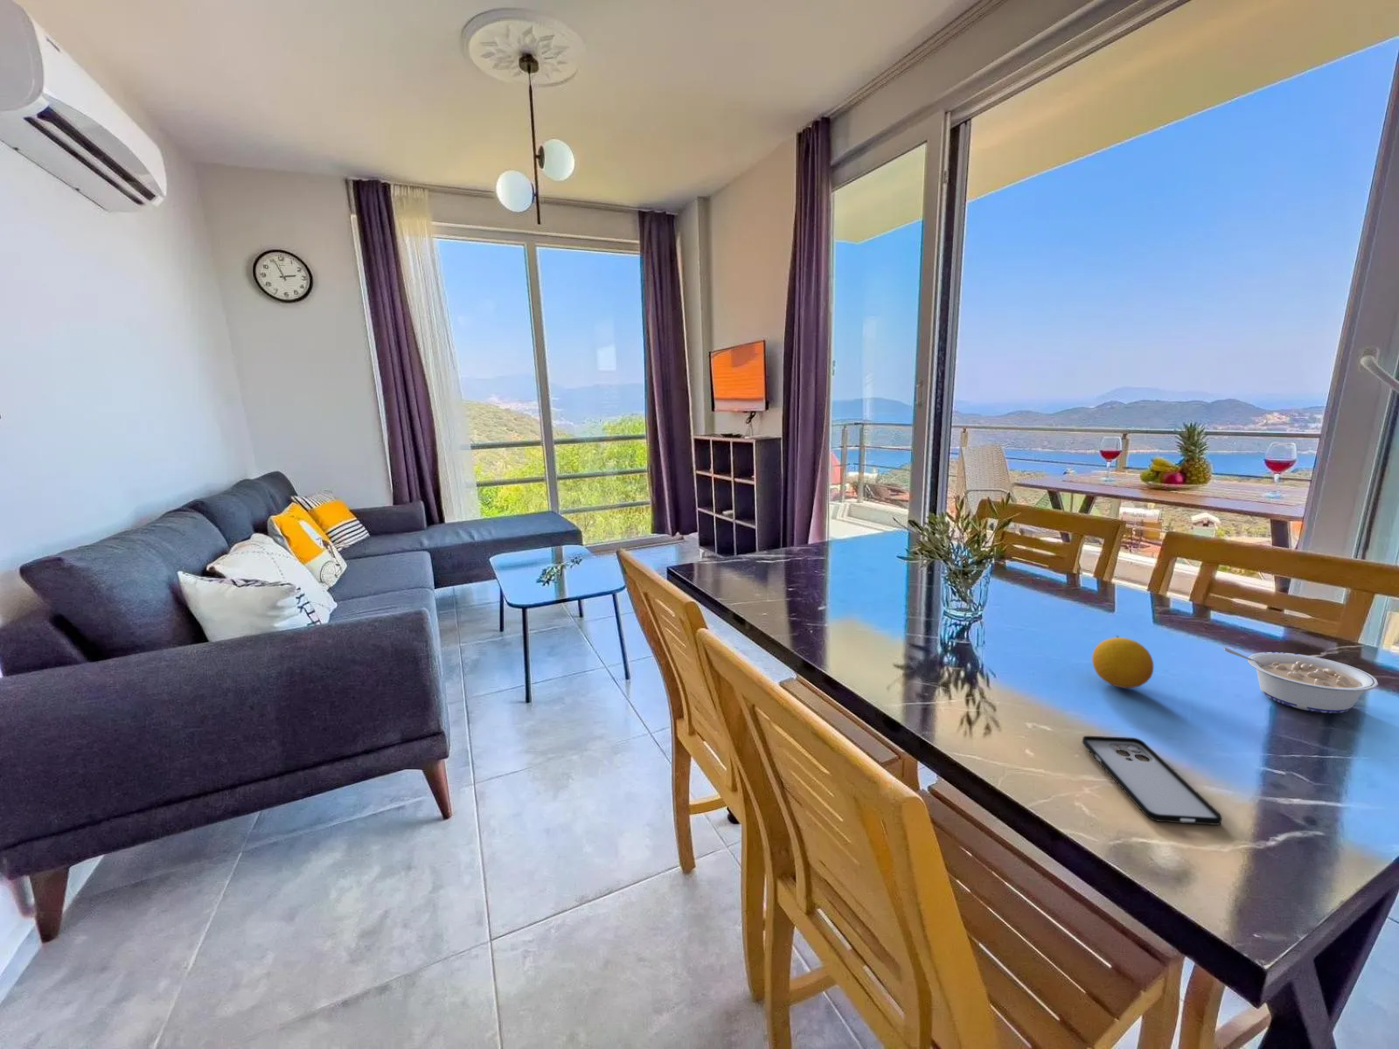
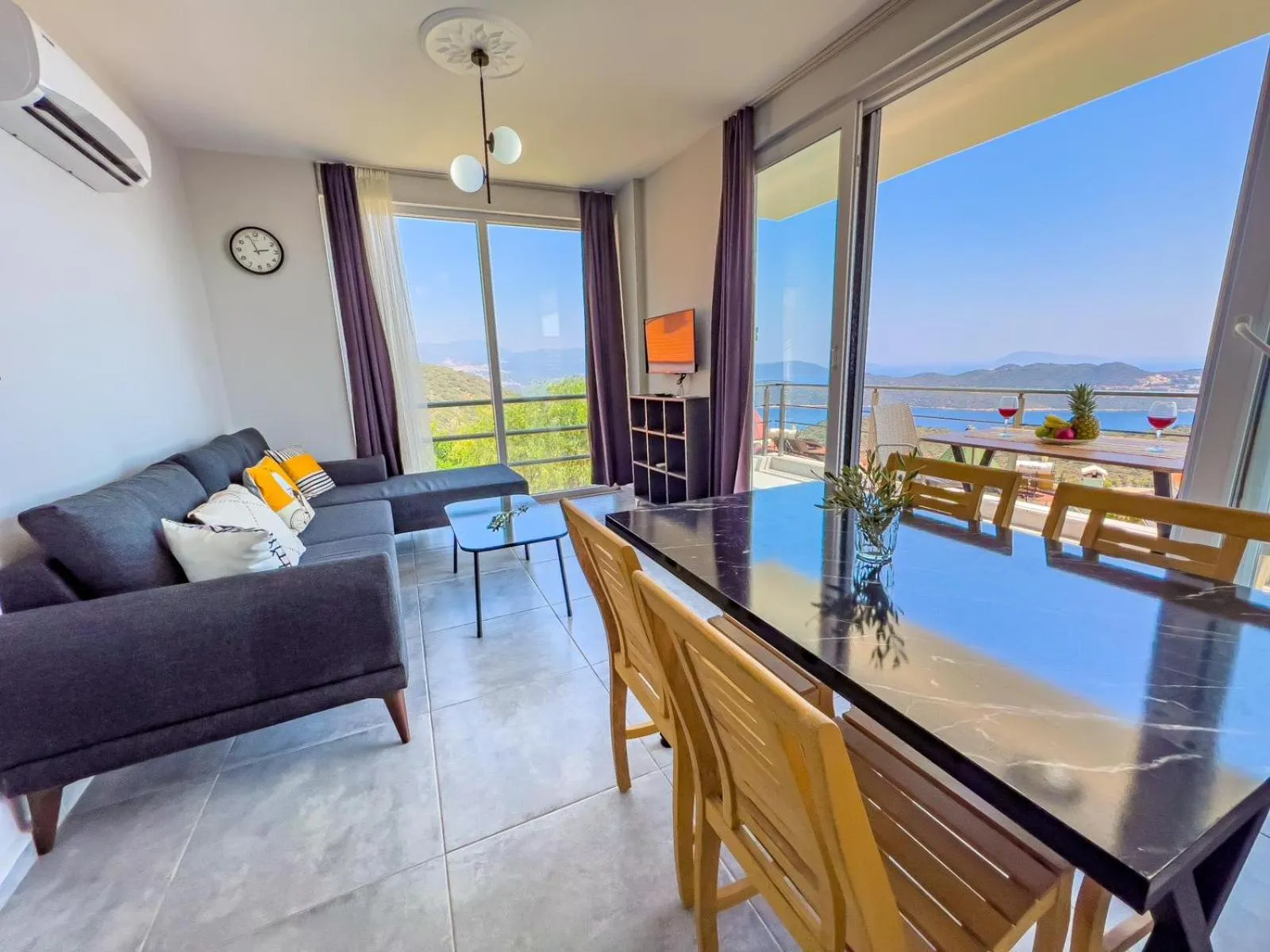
- legume [1223,647,1379,714]
- smartphone [1082,735,1223,826]
- fruit [1092,635,1154,689]
